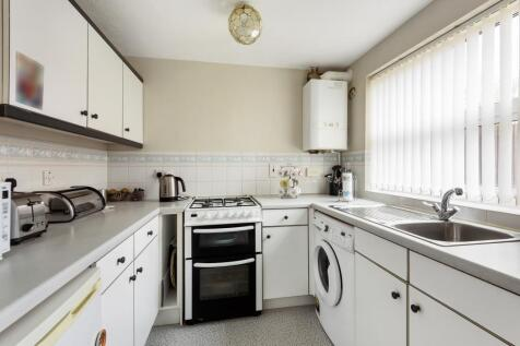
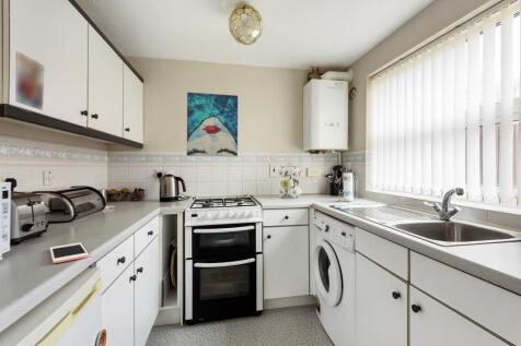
+ wall art [186,92,239,158]
+ cell phone [49,242,90,264]
